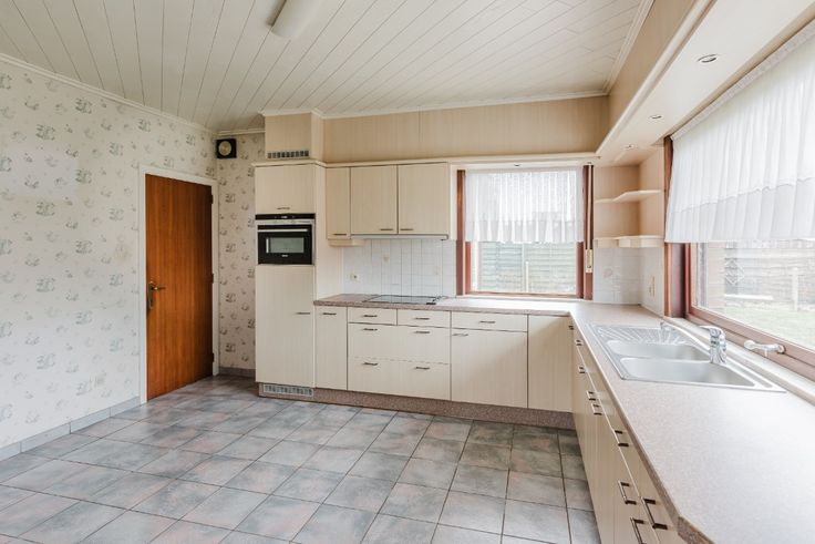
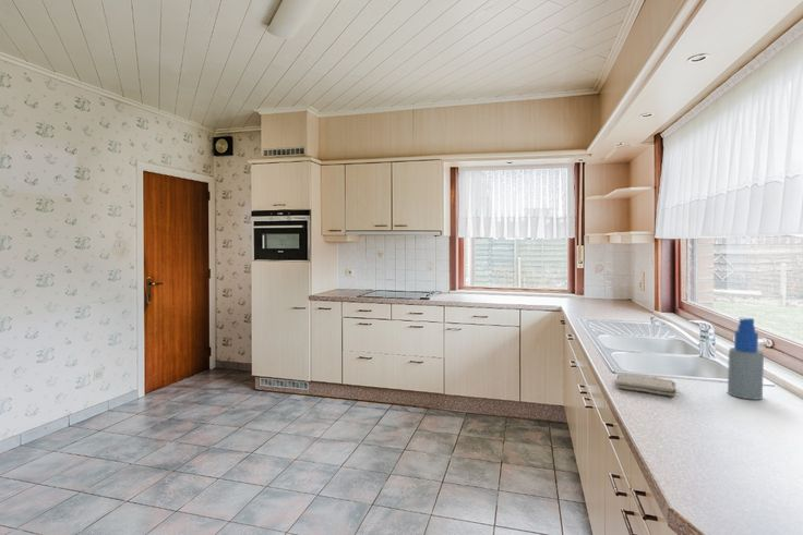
+ spray bottle [727,317,765,401]
+ washcloth [614,373,678,397]
